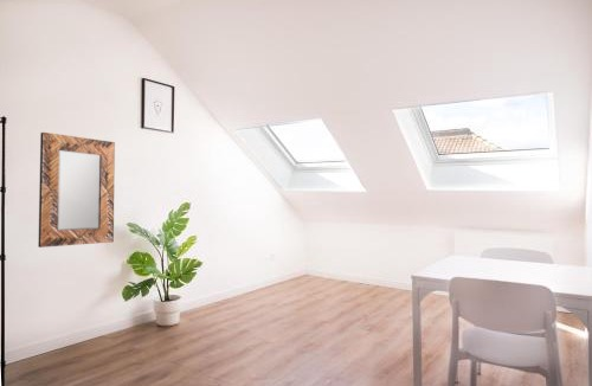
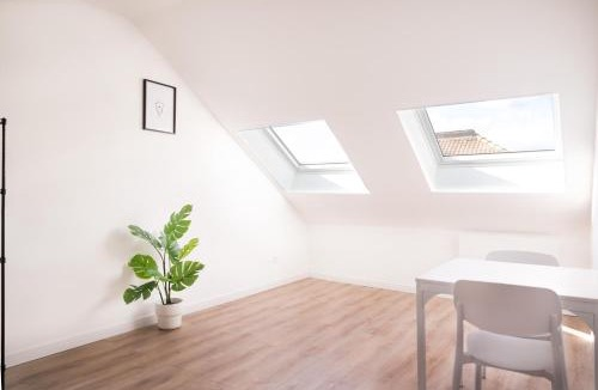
- home mirror [37,131,116,249]
